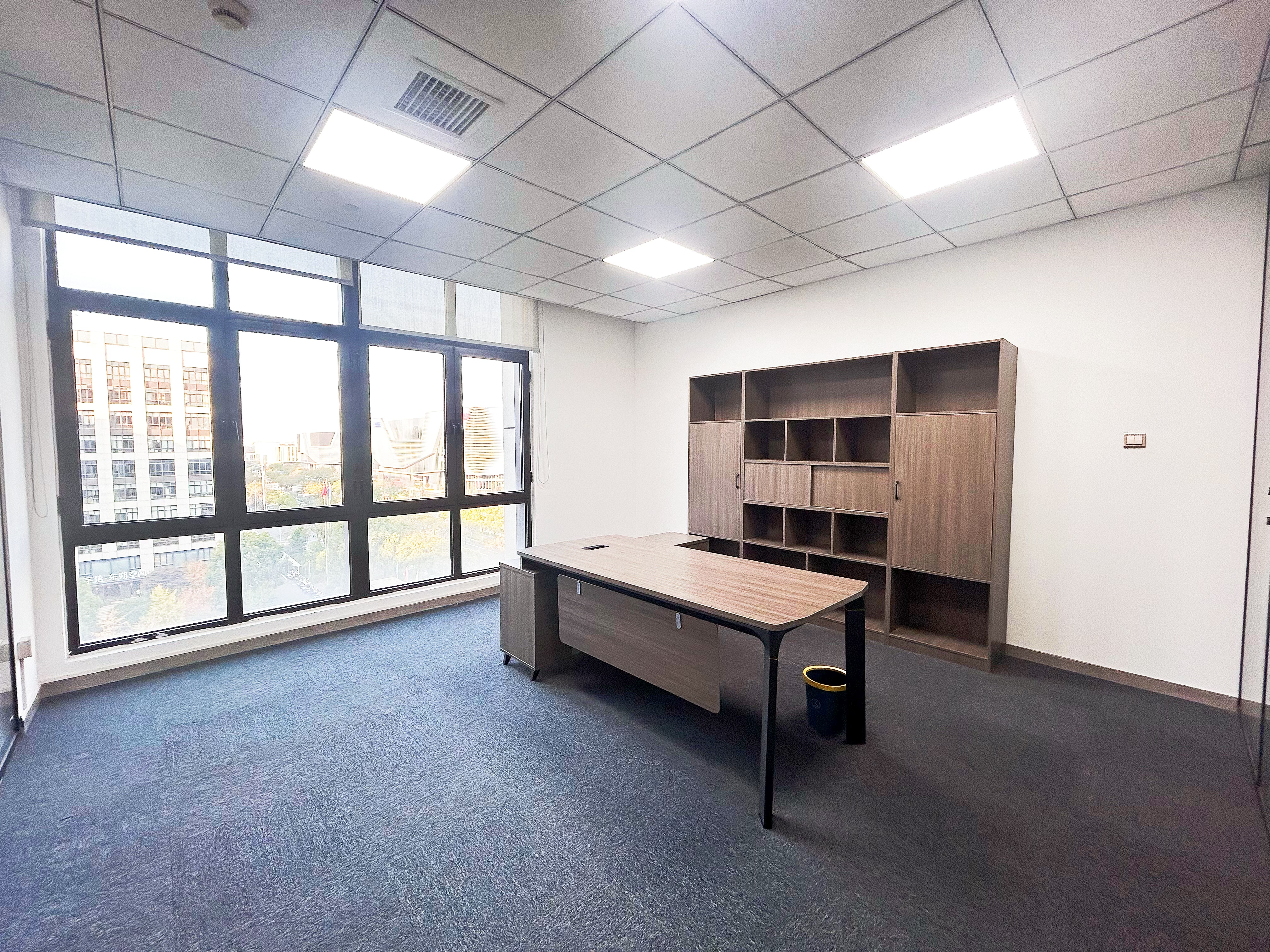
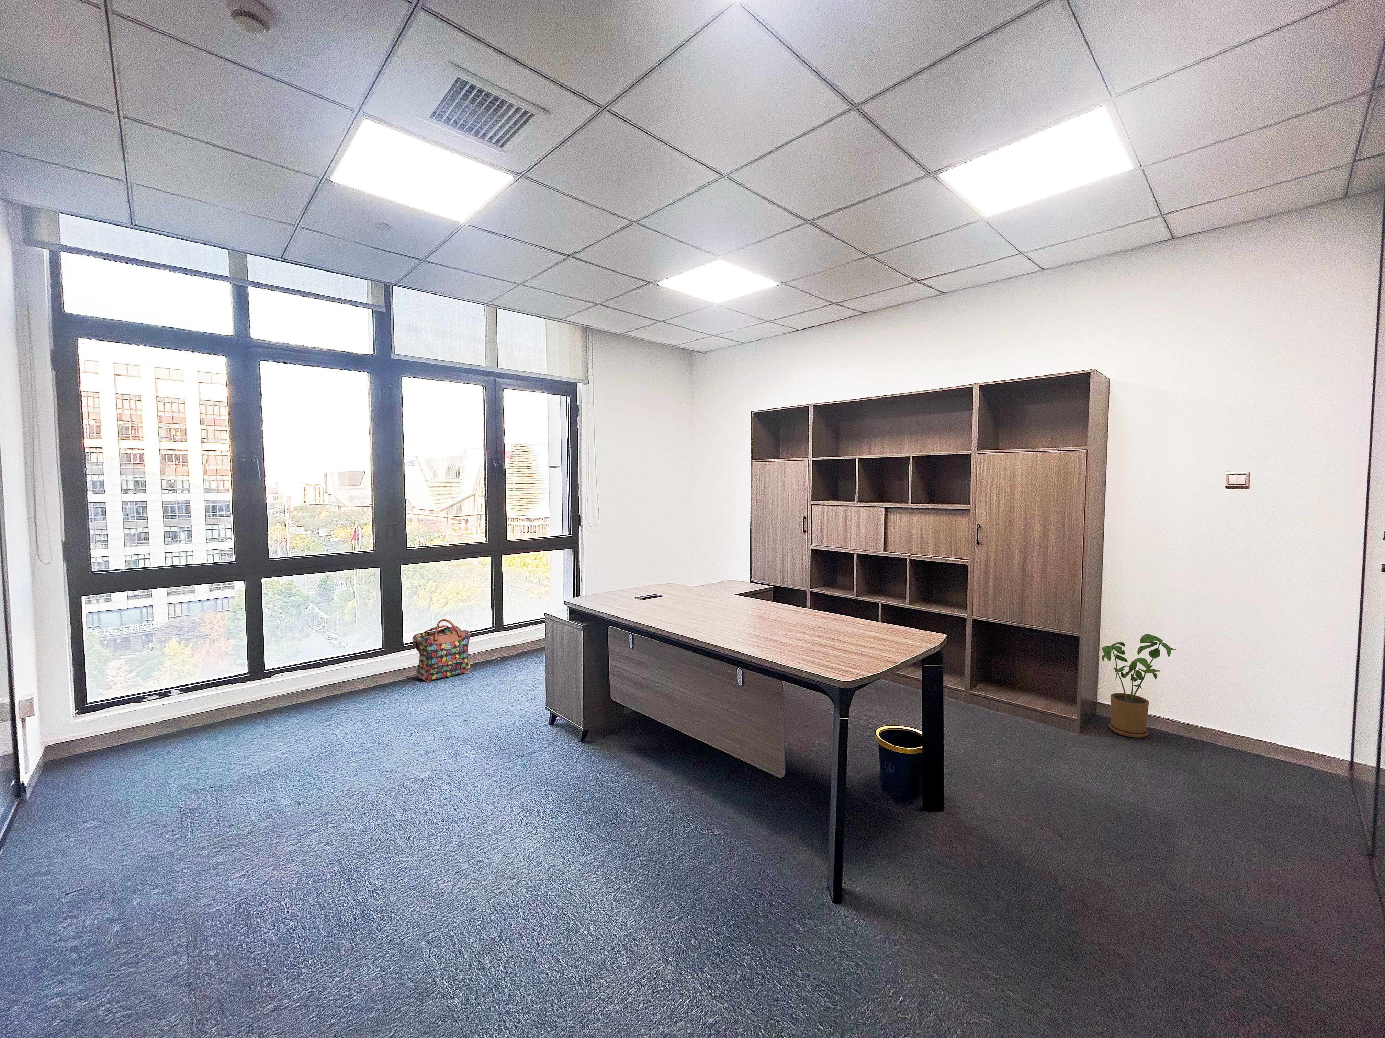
+ backpack [412,618,471,683]
+ house plant [1101,633,1177,738]
